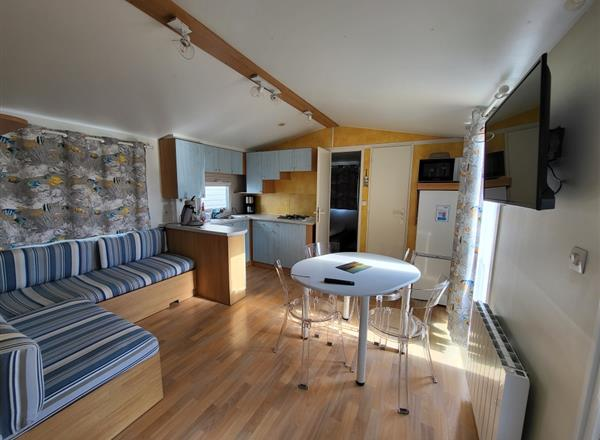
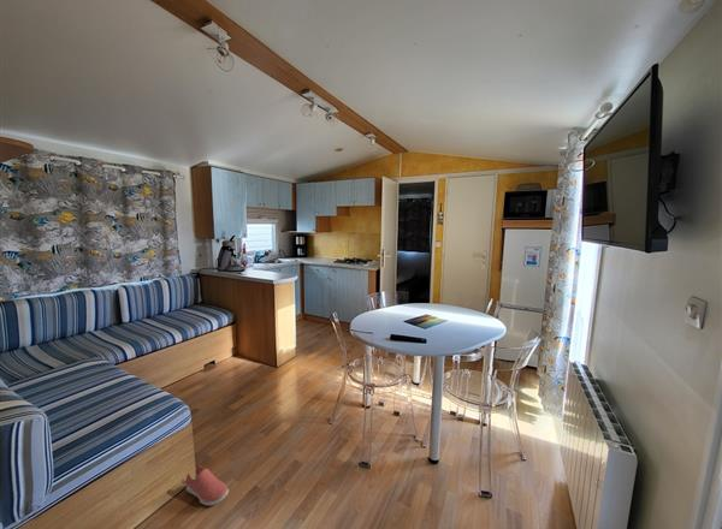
+ shoe [185,463,230,506]
